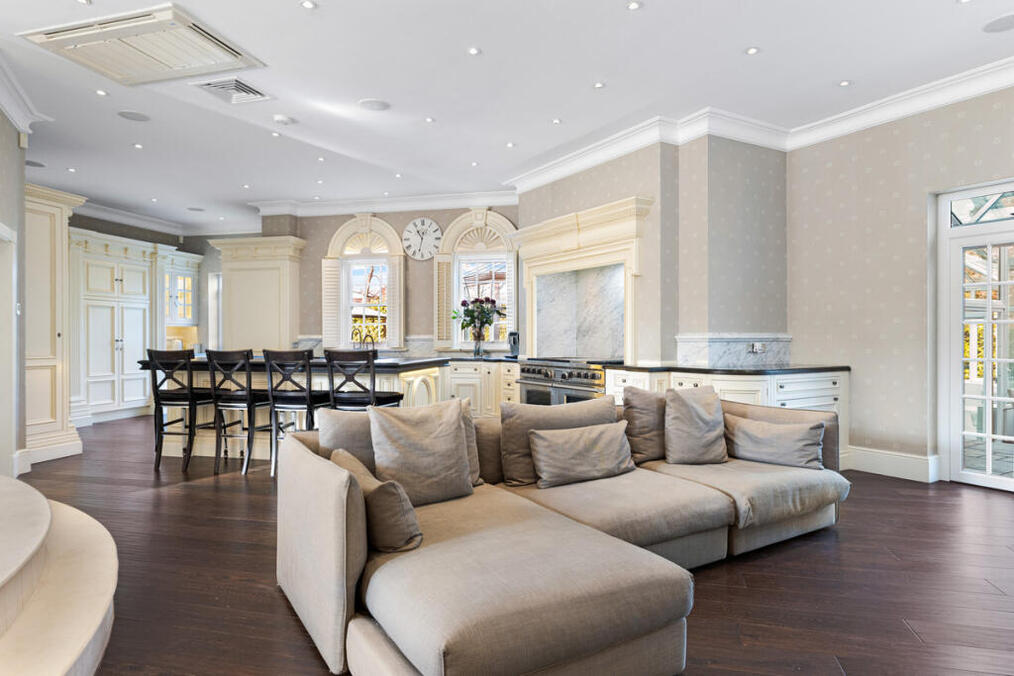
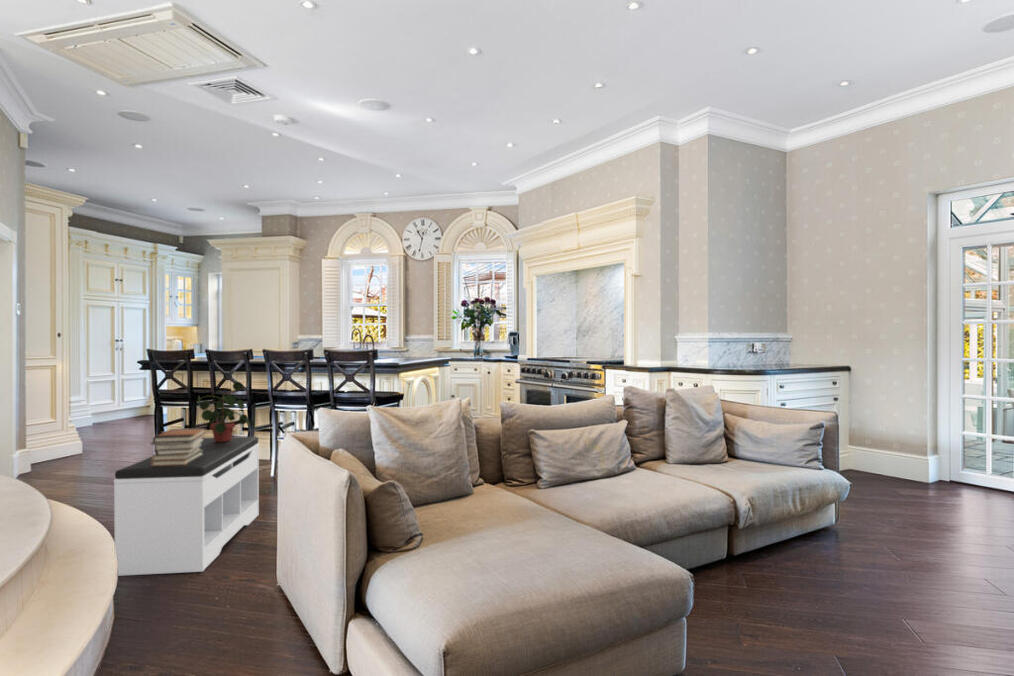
+ bench [113,436,260,577]
+ potted plant [197,381,251,442]
+ book stack [150,427,207,466]
